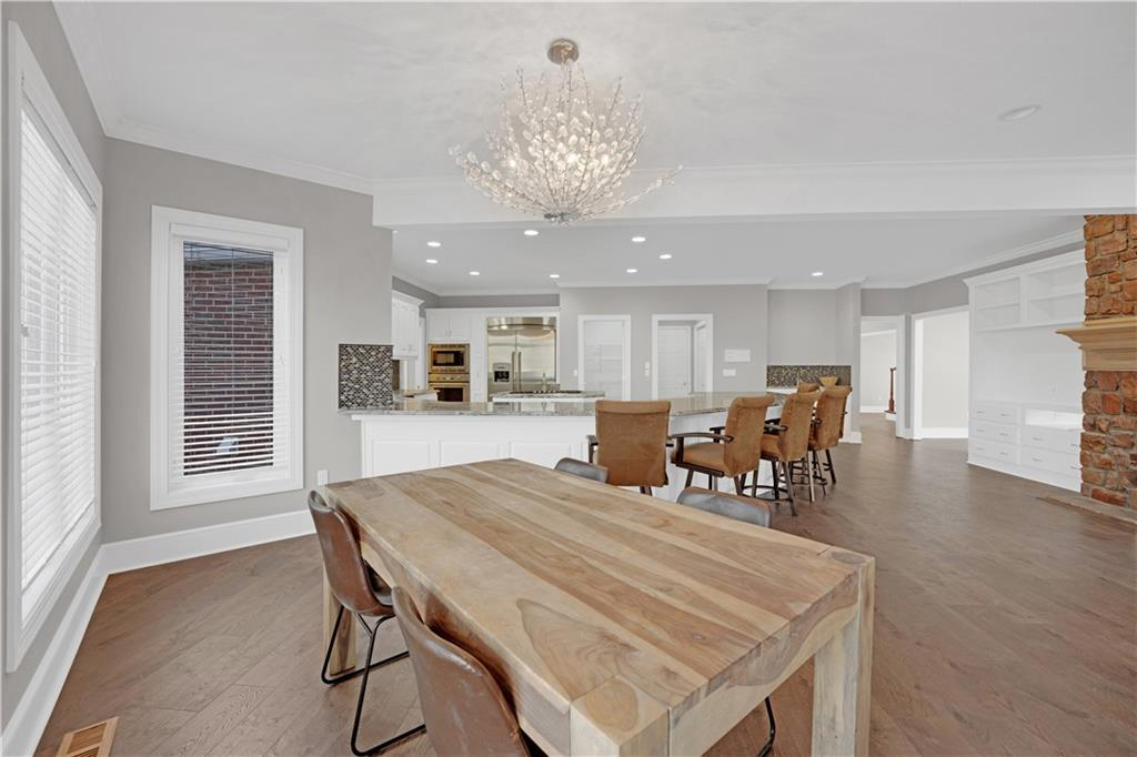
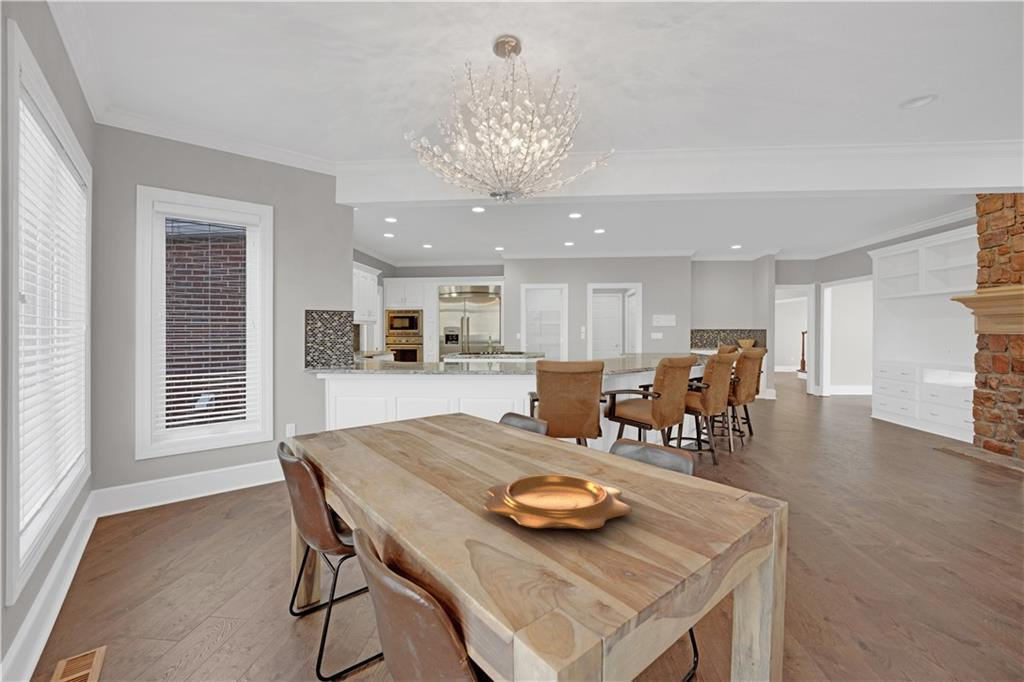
+ decorative bowl [483,474,634,530]
